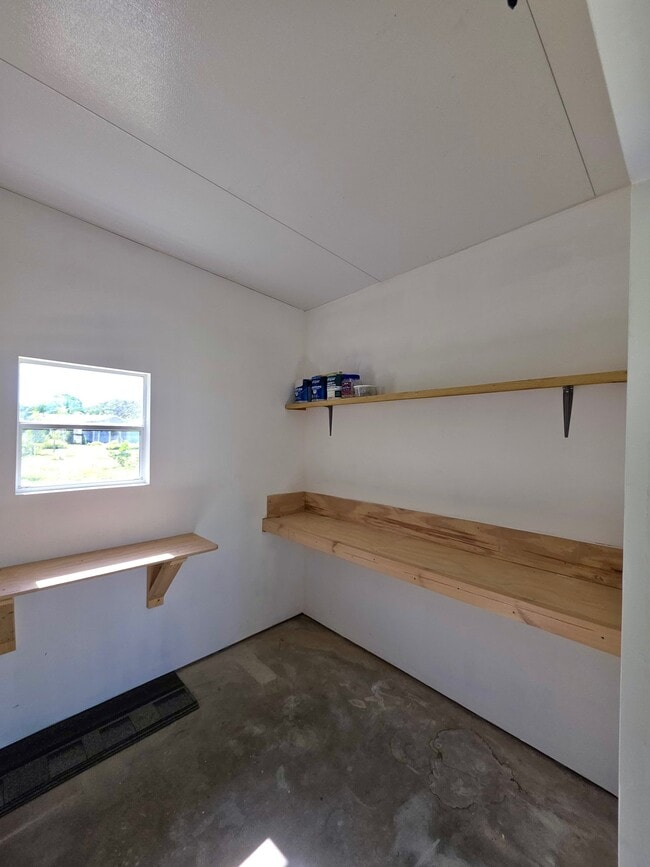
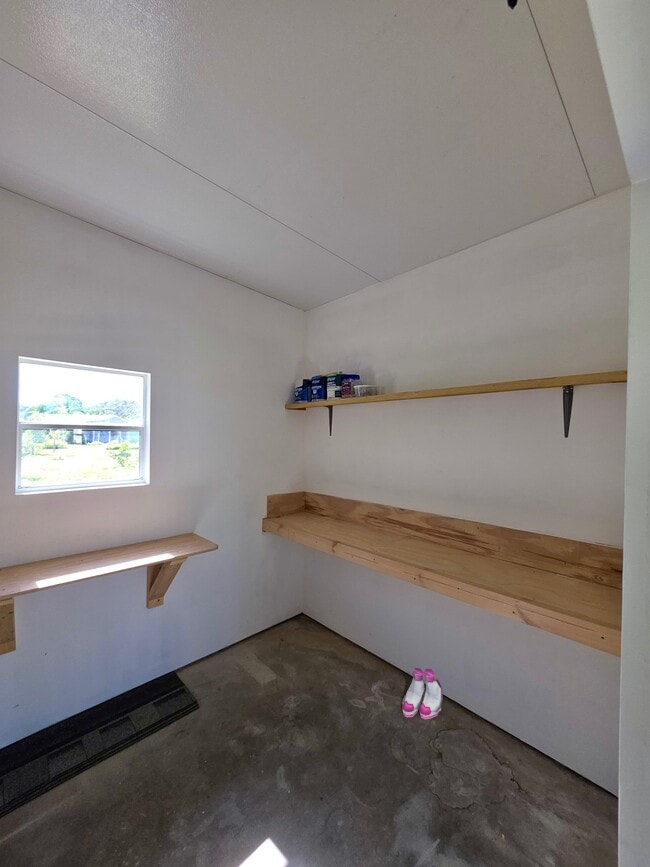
+ boots [401,667,444,720]
